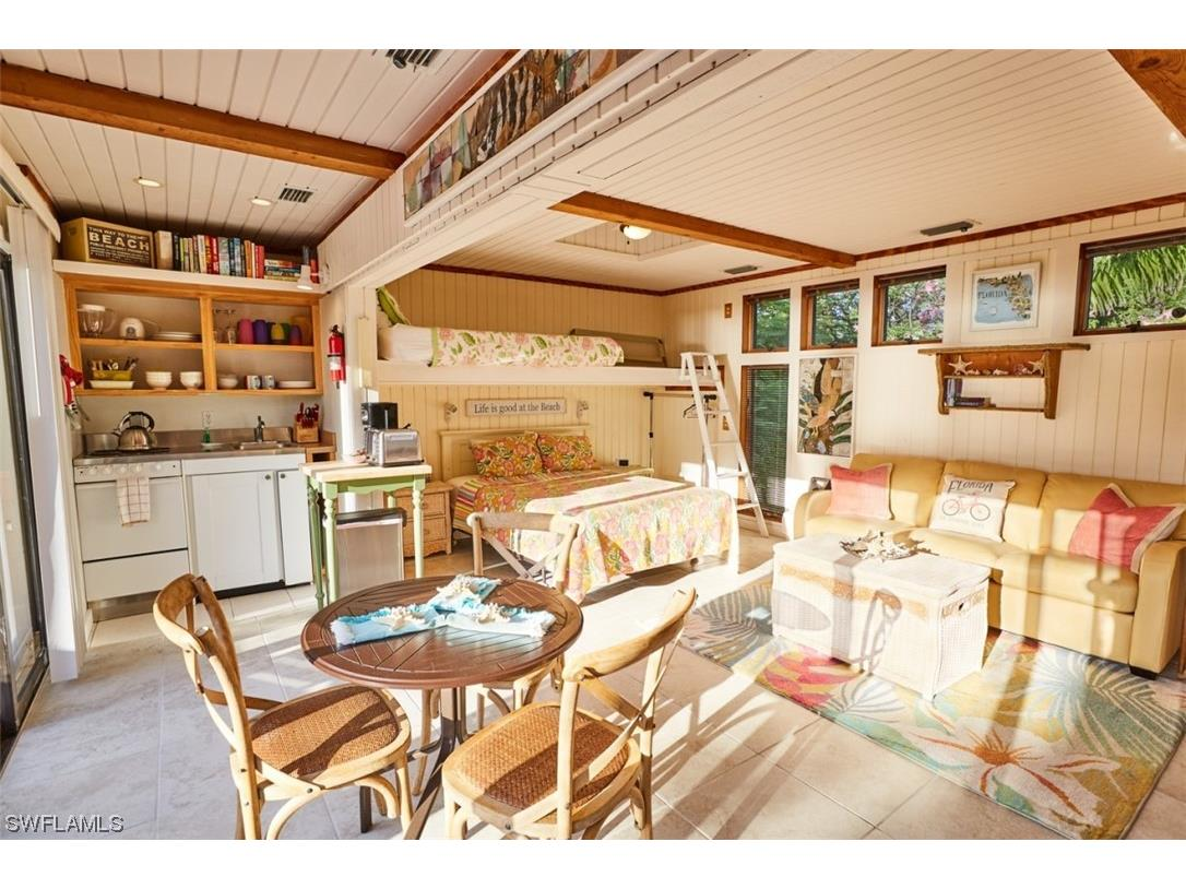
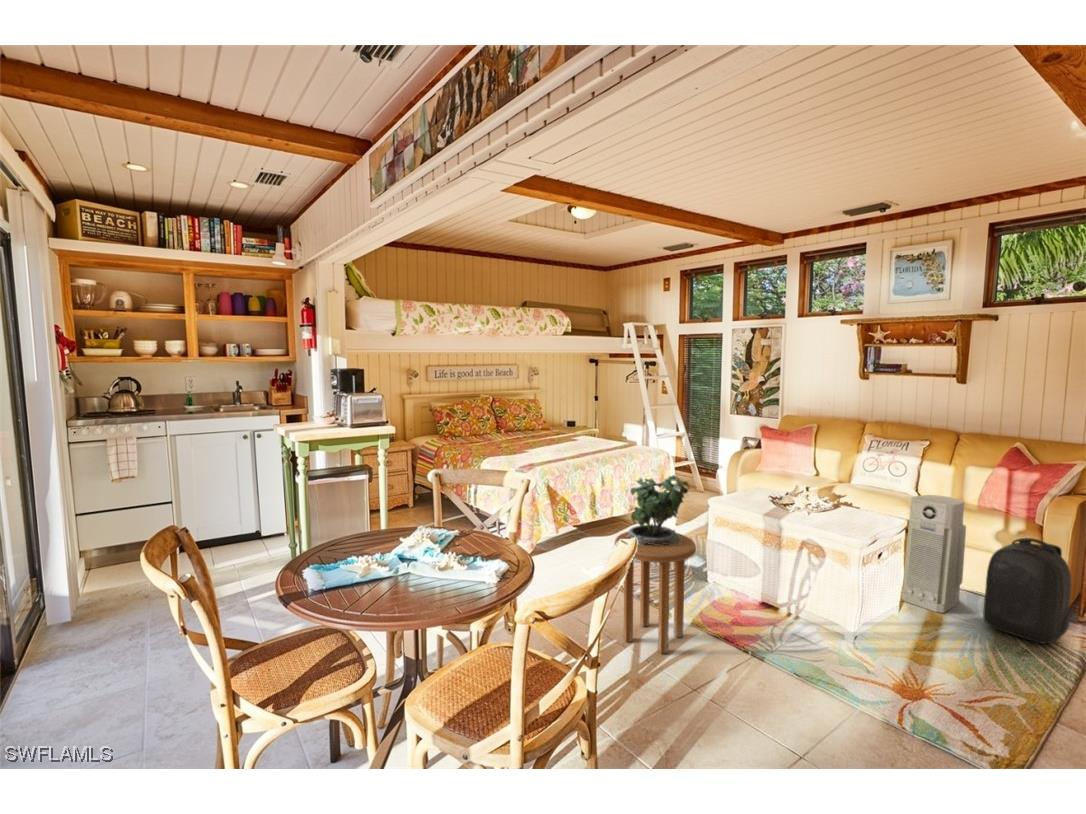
+ side table [614,530,697,655]
+ air purifier [901,494,967,614]
+ potted plant [626,469,691,546]
+ backpack [982,537,1073,645]
